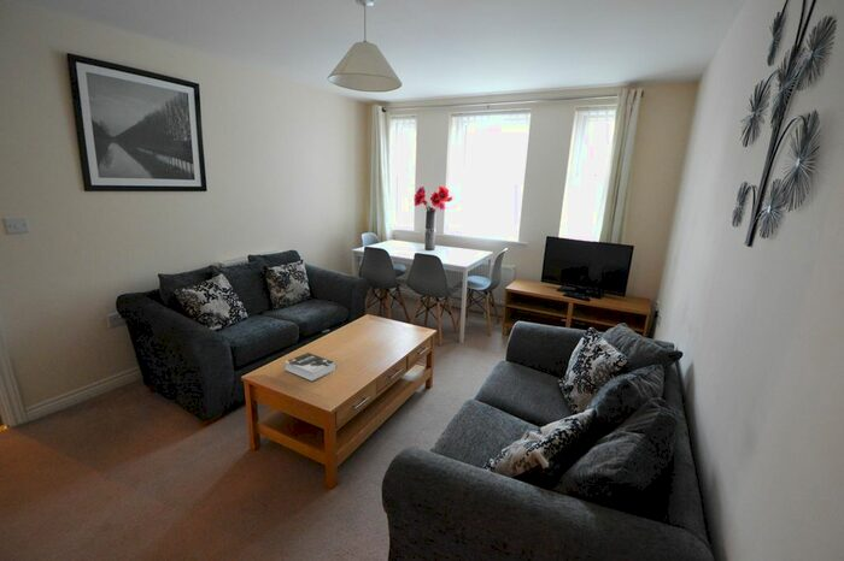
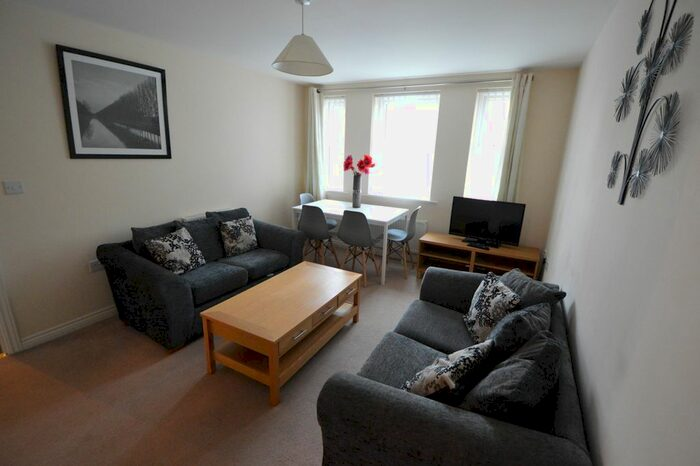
- book [283,352,338,382]
